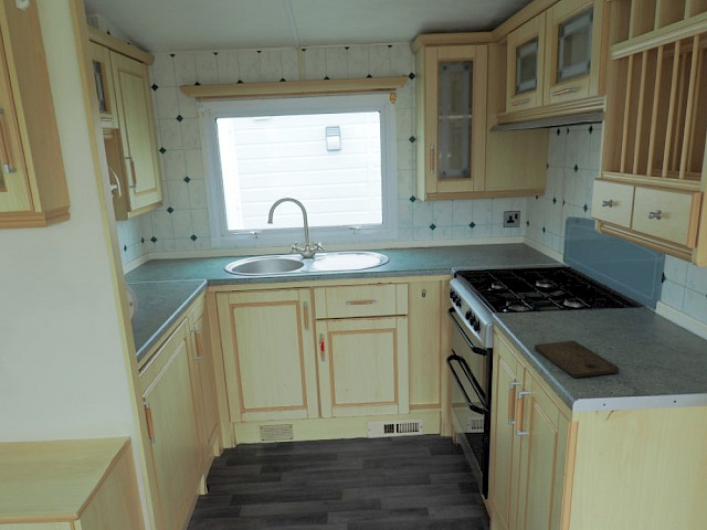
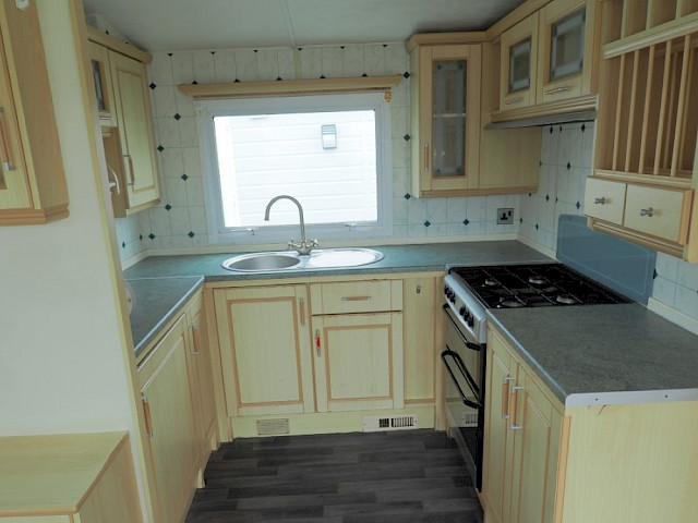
- cutting board [534,340,620,379]
